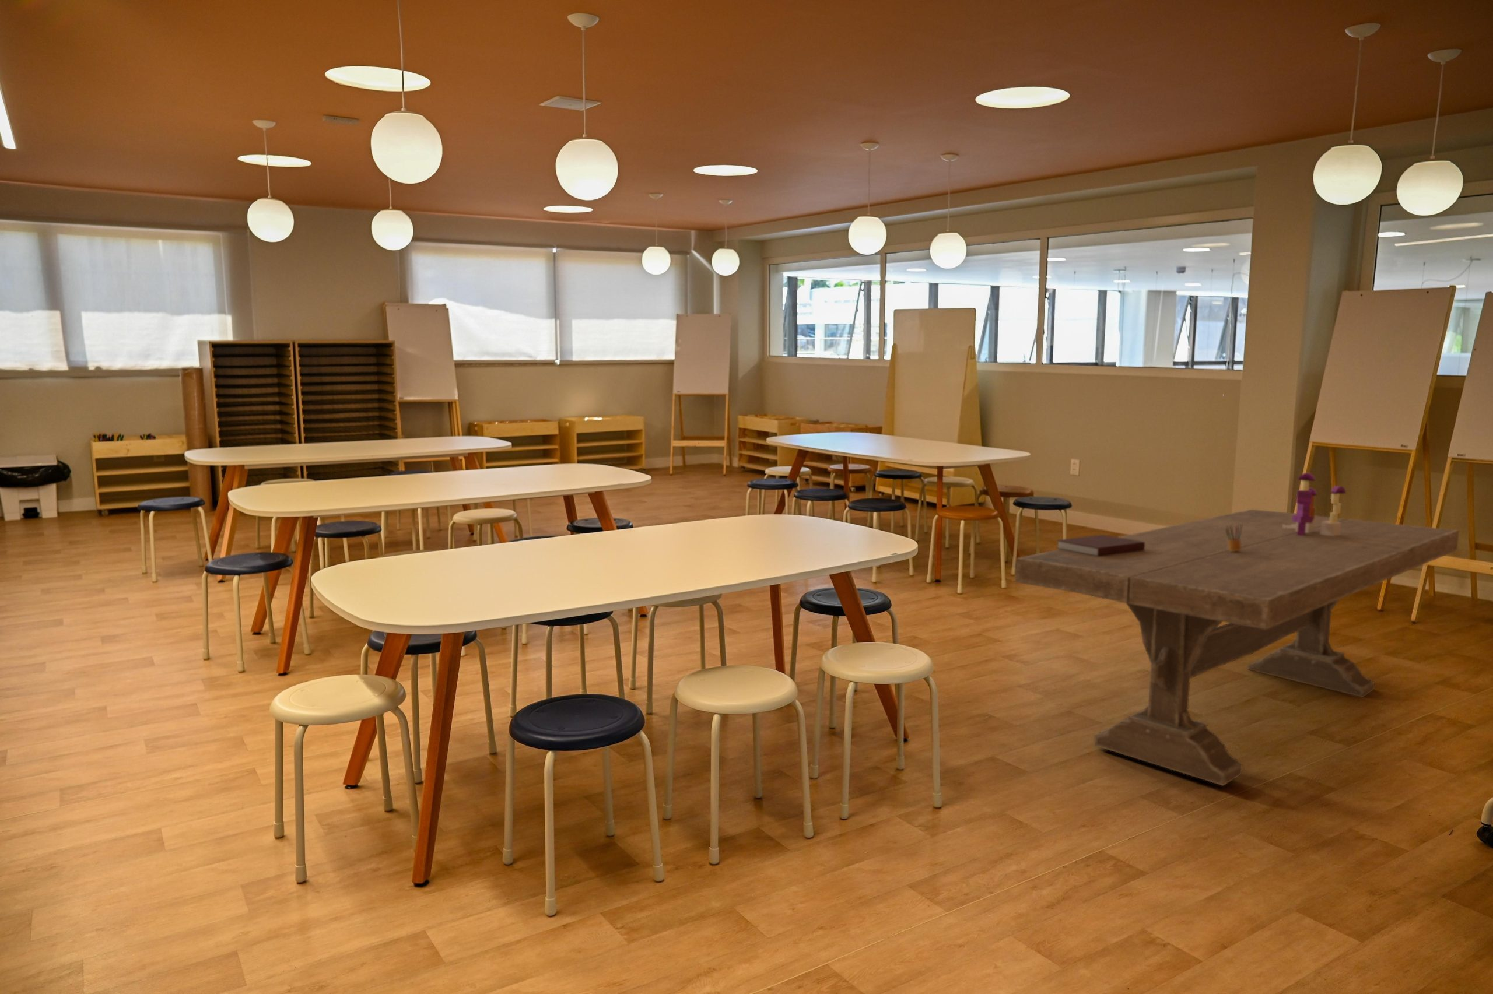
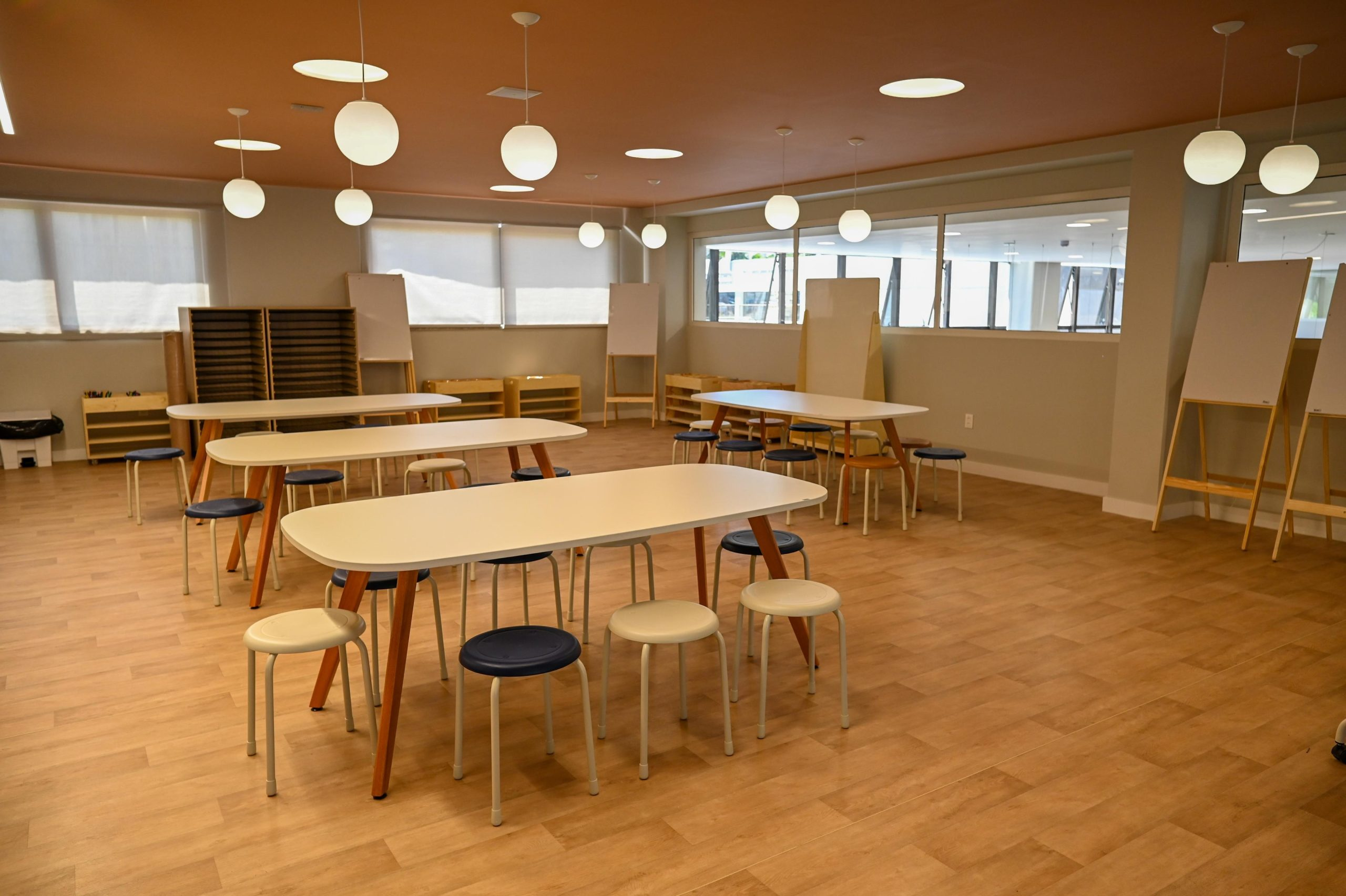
- pencil box [1226,523,1242,551]
- notebook [1056,534,1145,557]
- dining table [1014,509,1460,787]
- toy blocks [1282,473,1347,536]
